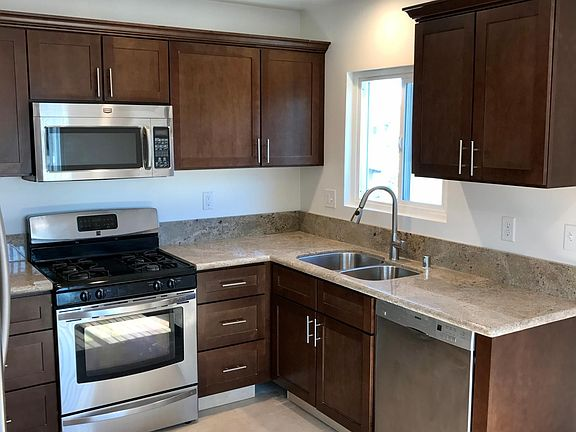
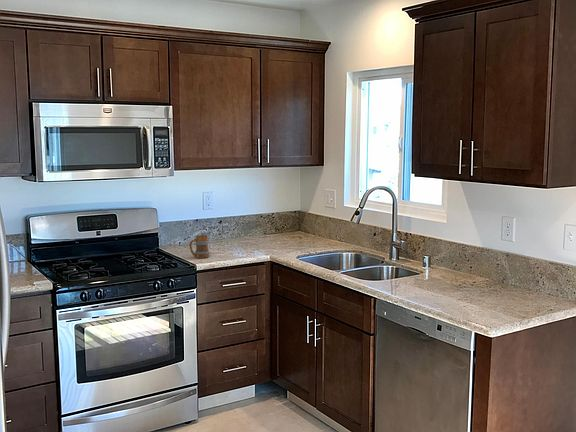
+ mug [188,234,210,259]
